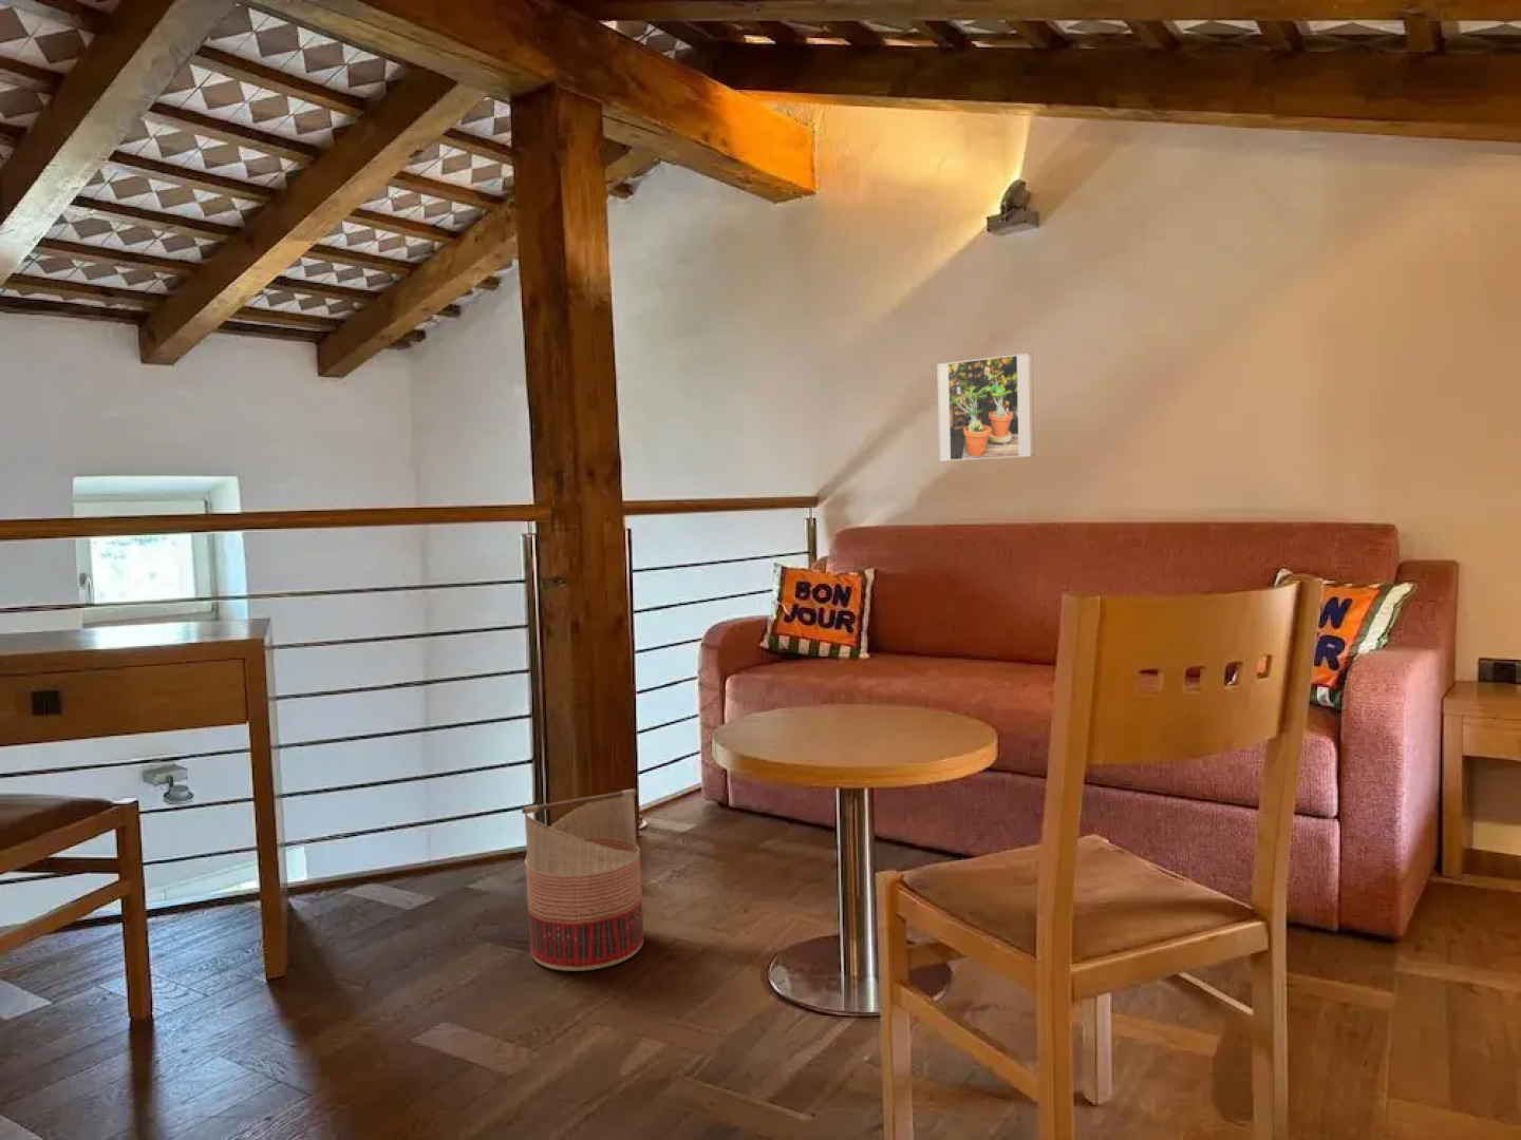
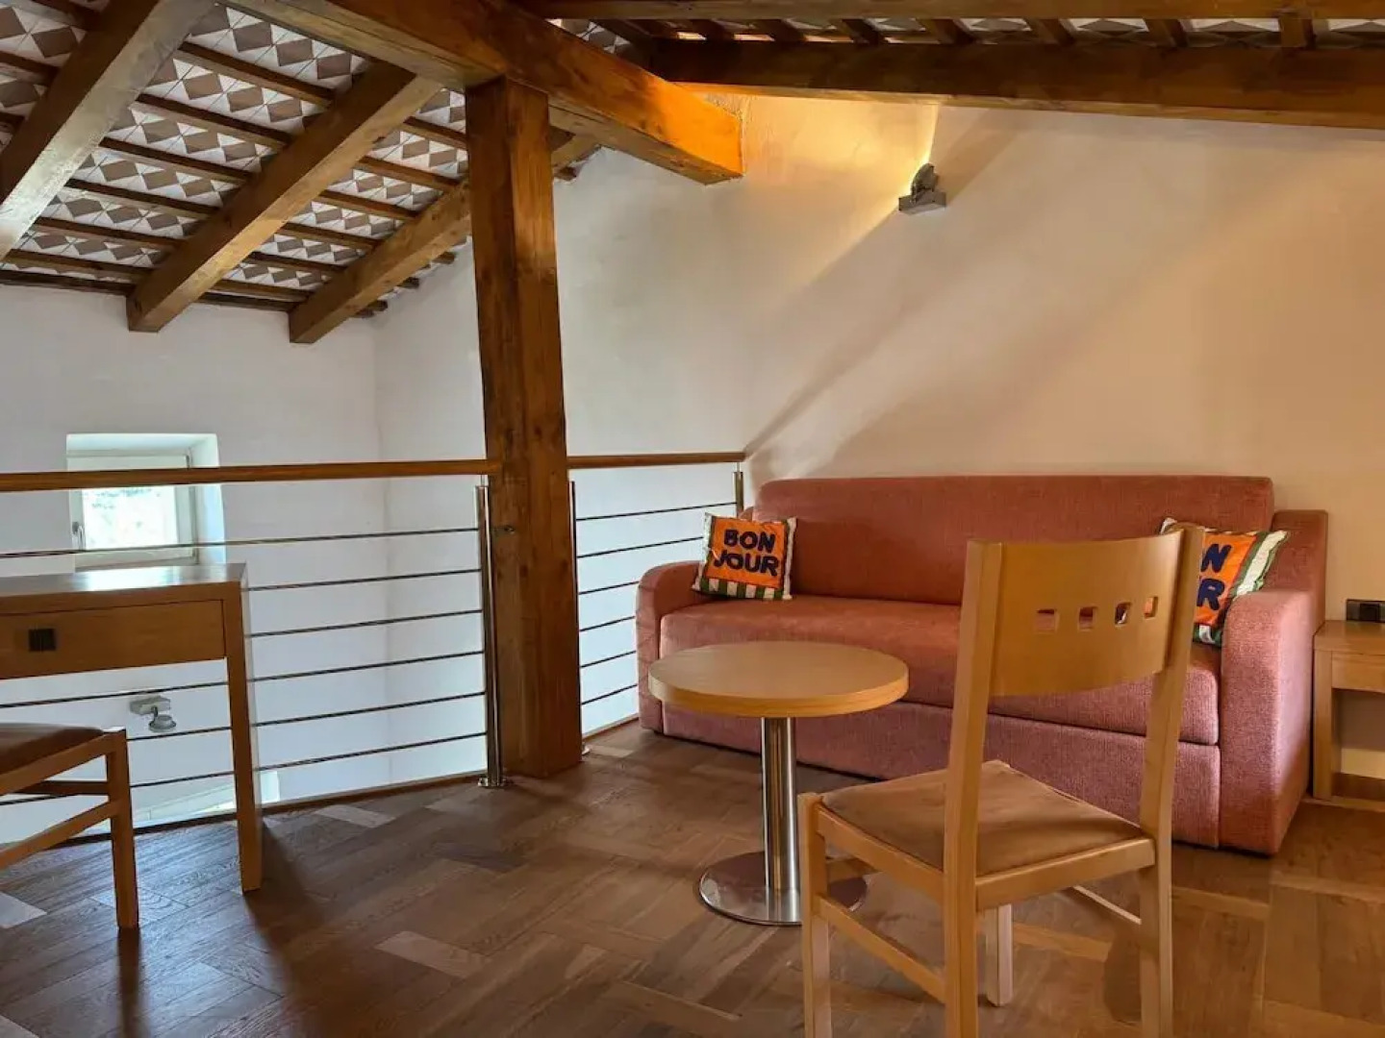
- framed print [935,352,1035,462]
- basket [521,788,644,972]
